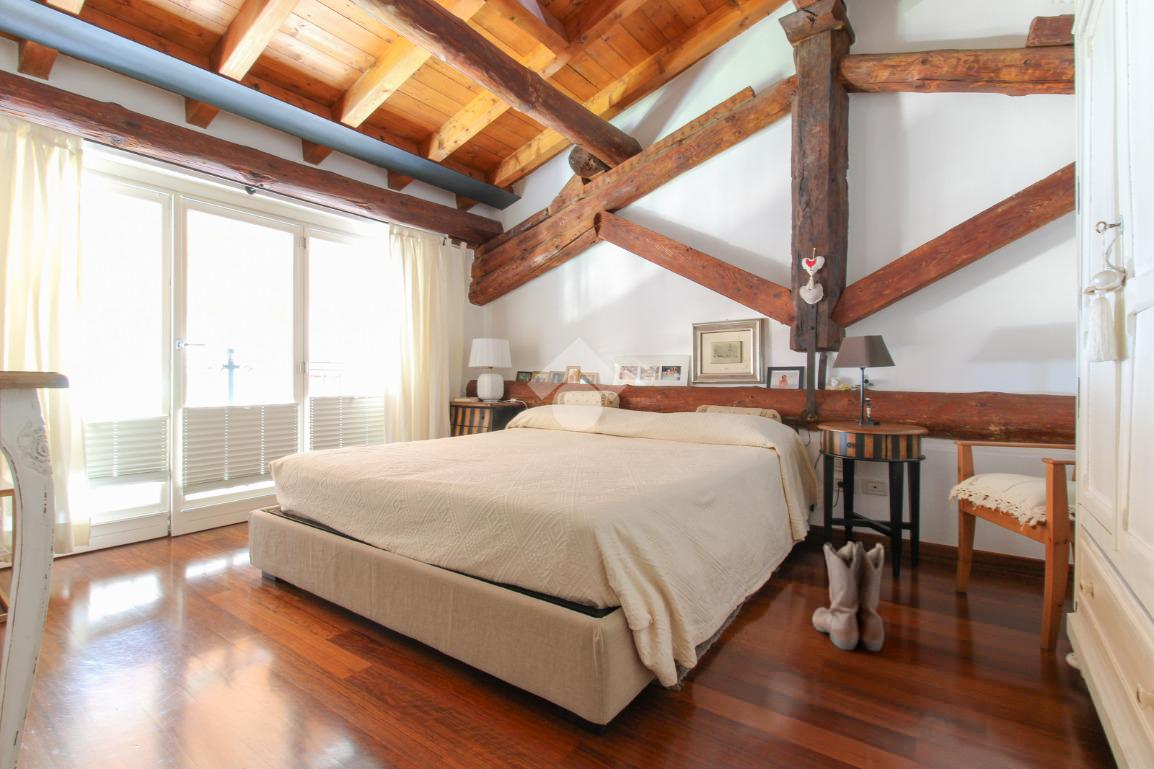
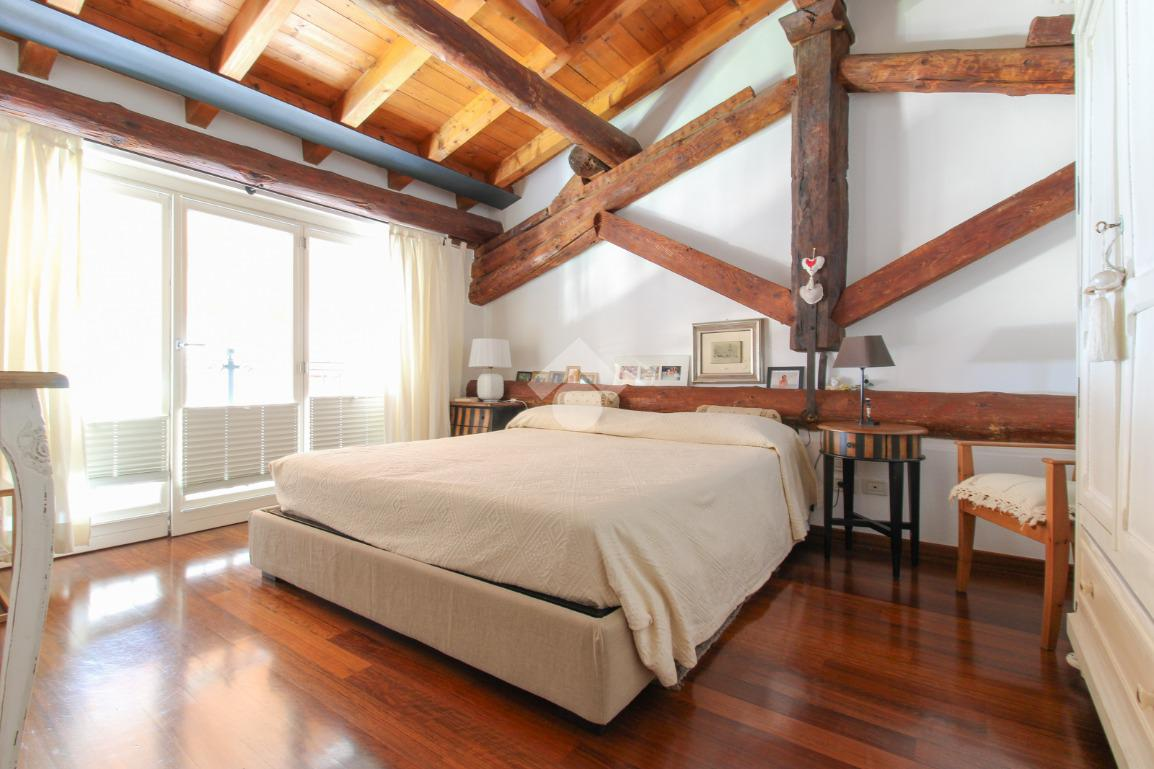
- boots [811,541,886,652]
